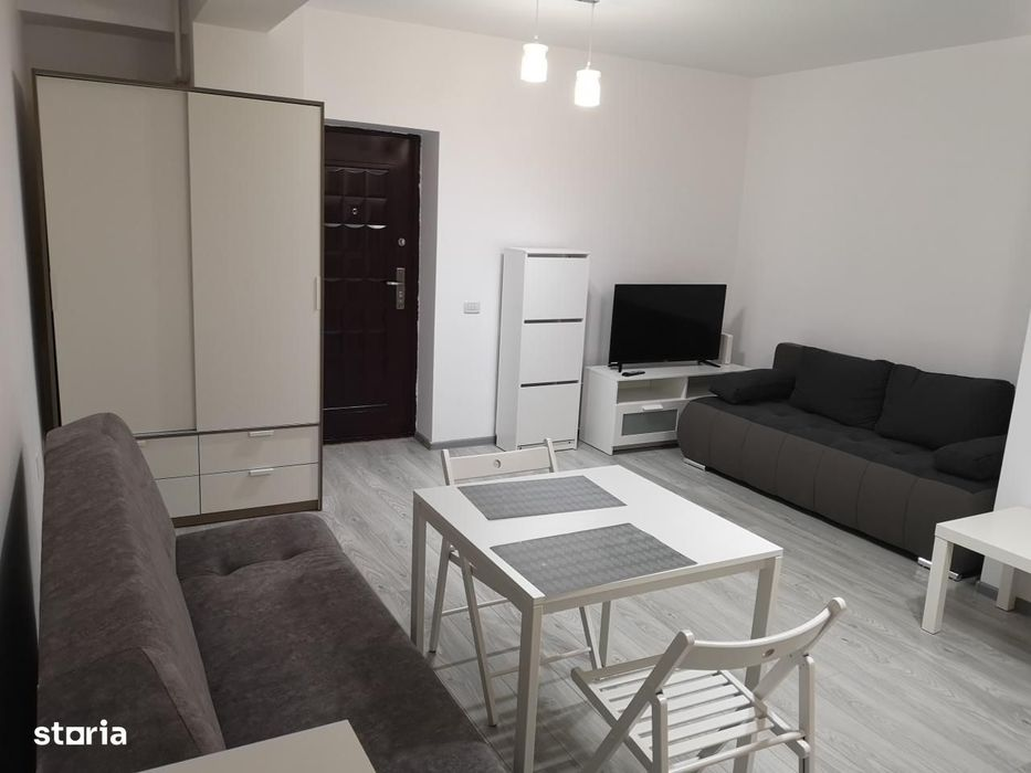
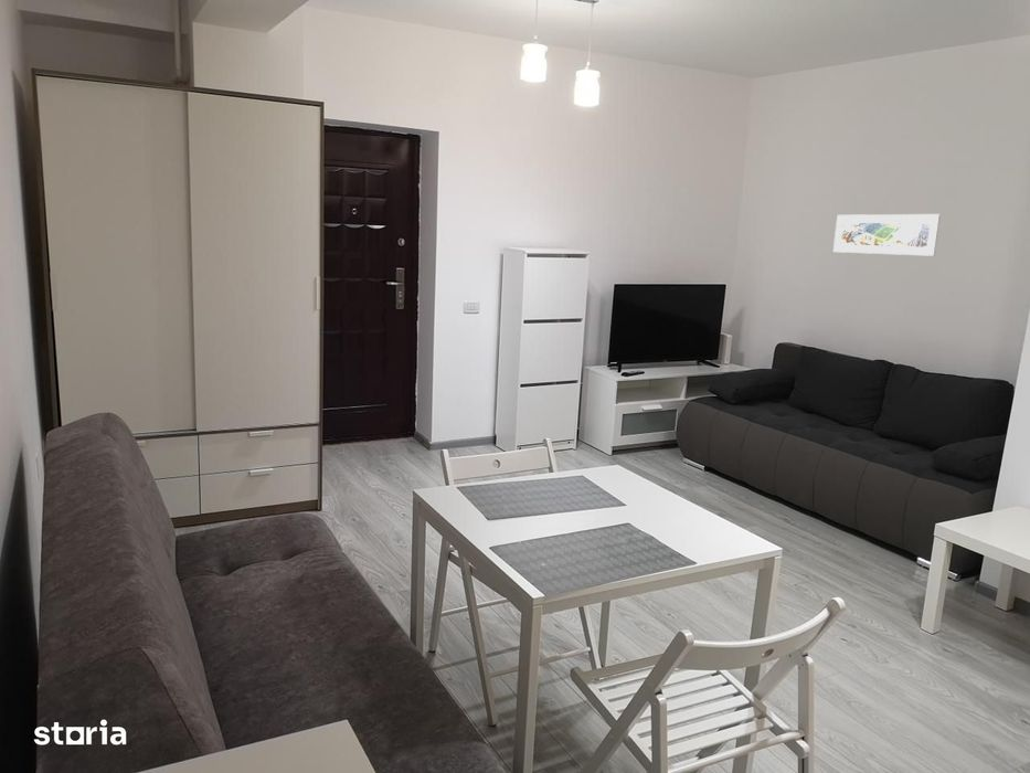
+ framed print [832,213,942,257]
